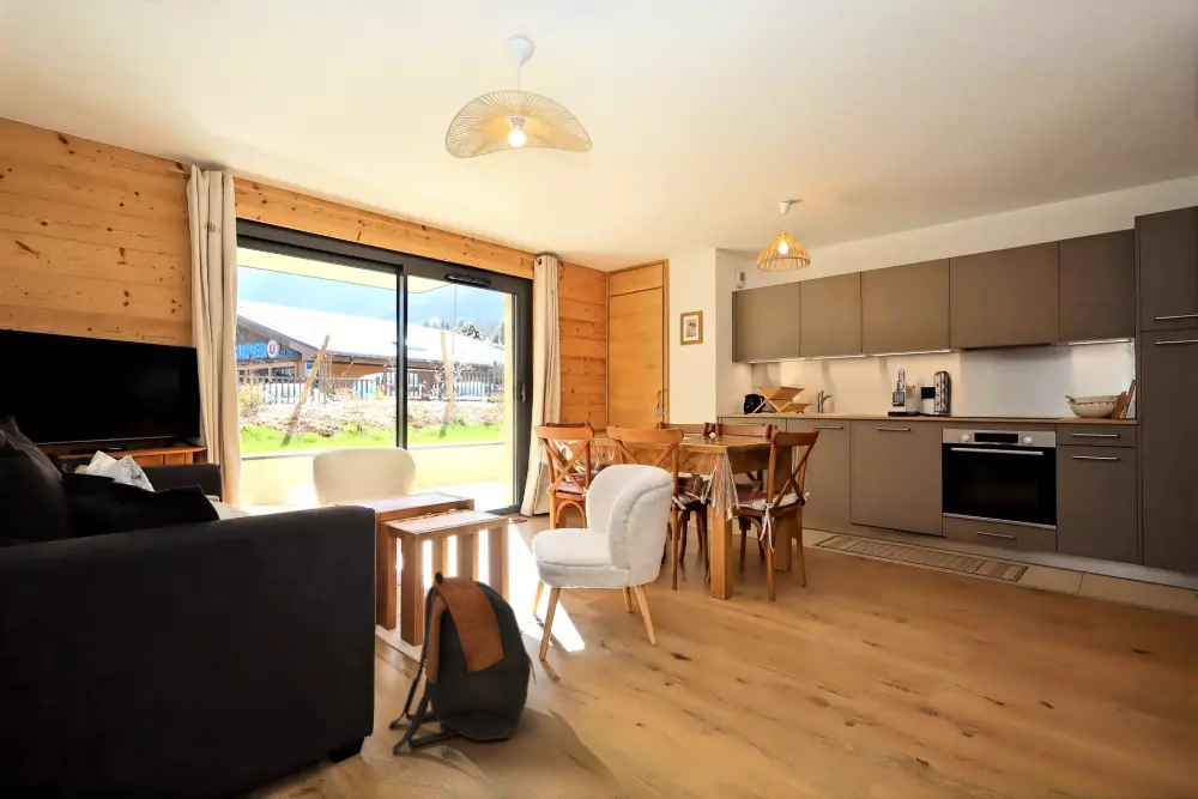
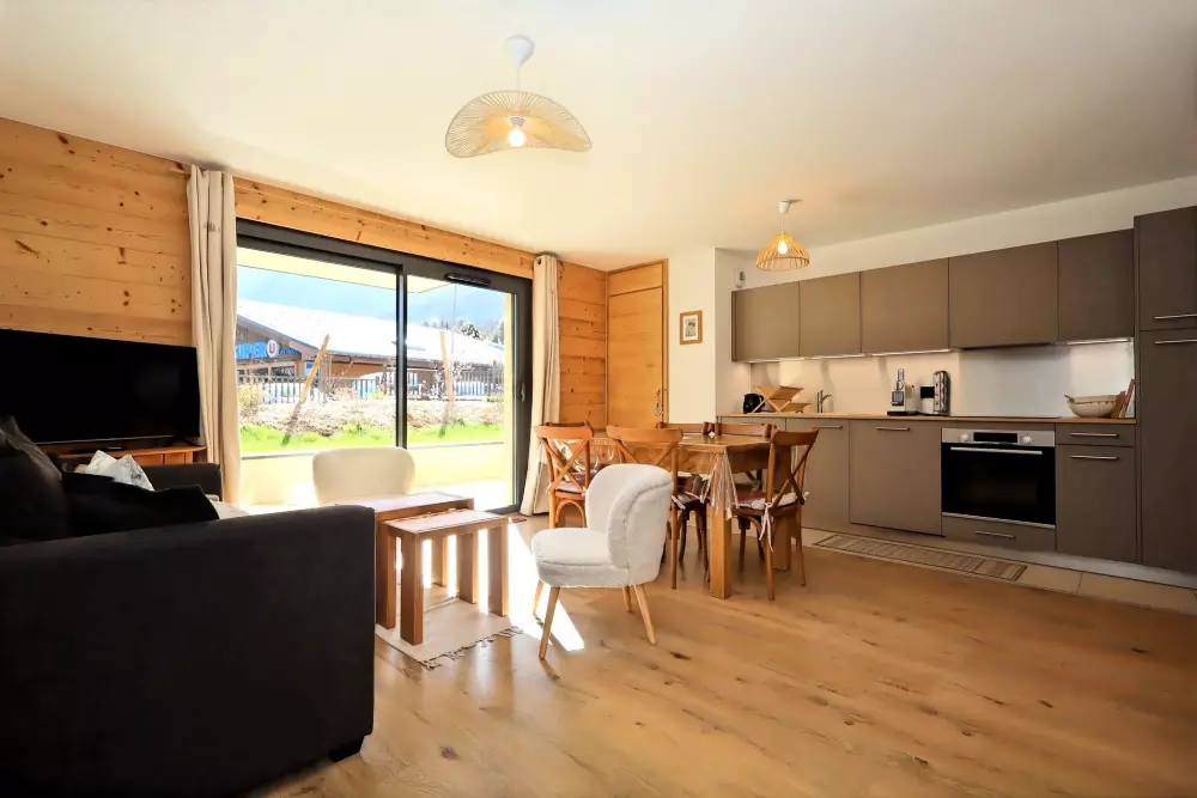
- backpack [387,570,538,755]
